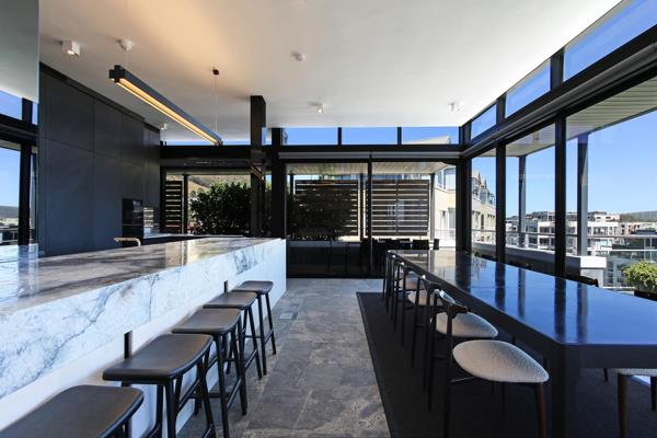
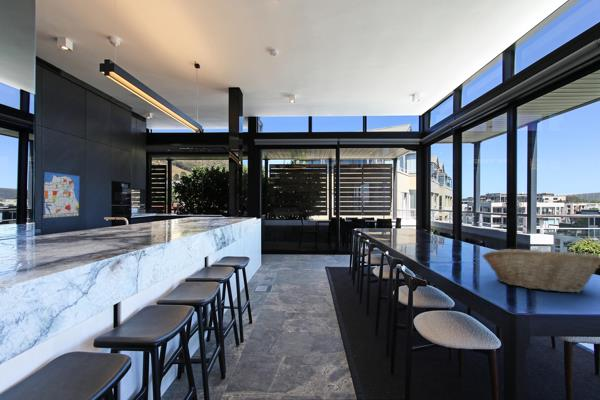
+ fruit basket [481,248,600,294]
+ wall art [41,170,81,220]
